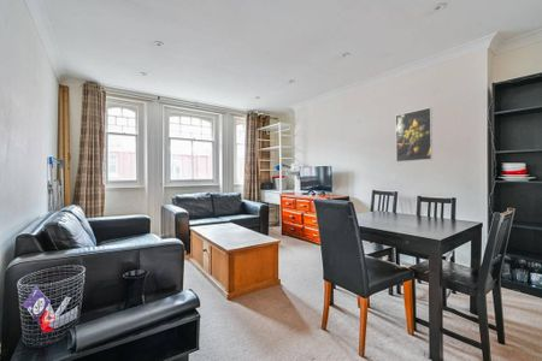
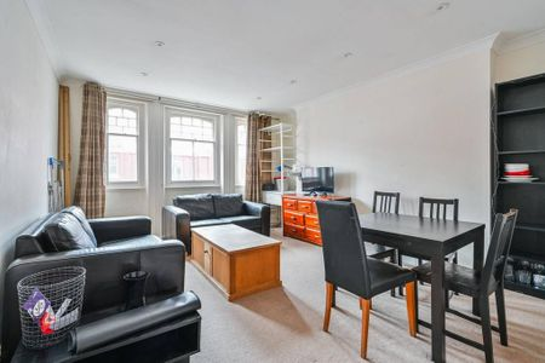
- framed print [395,106,434,164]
